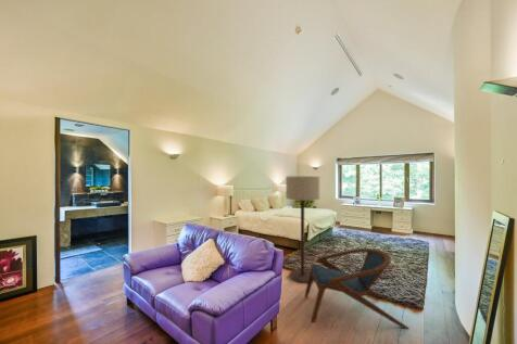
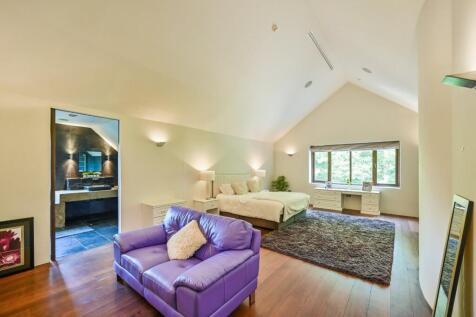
- floor lamp [285,176,320,284]
- armchair [303,247,411,330]
